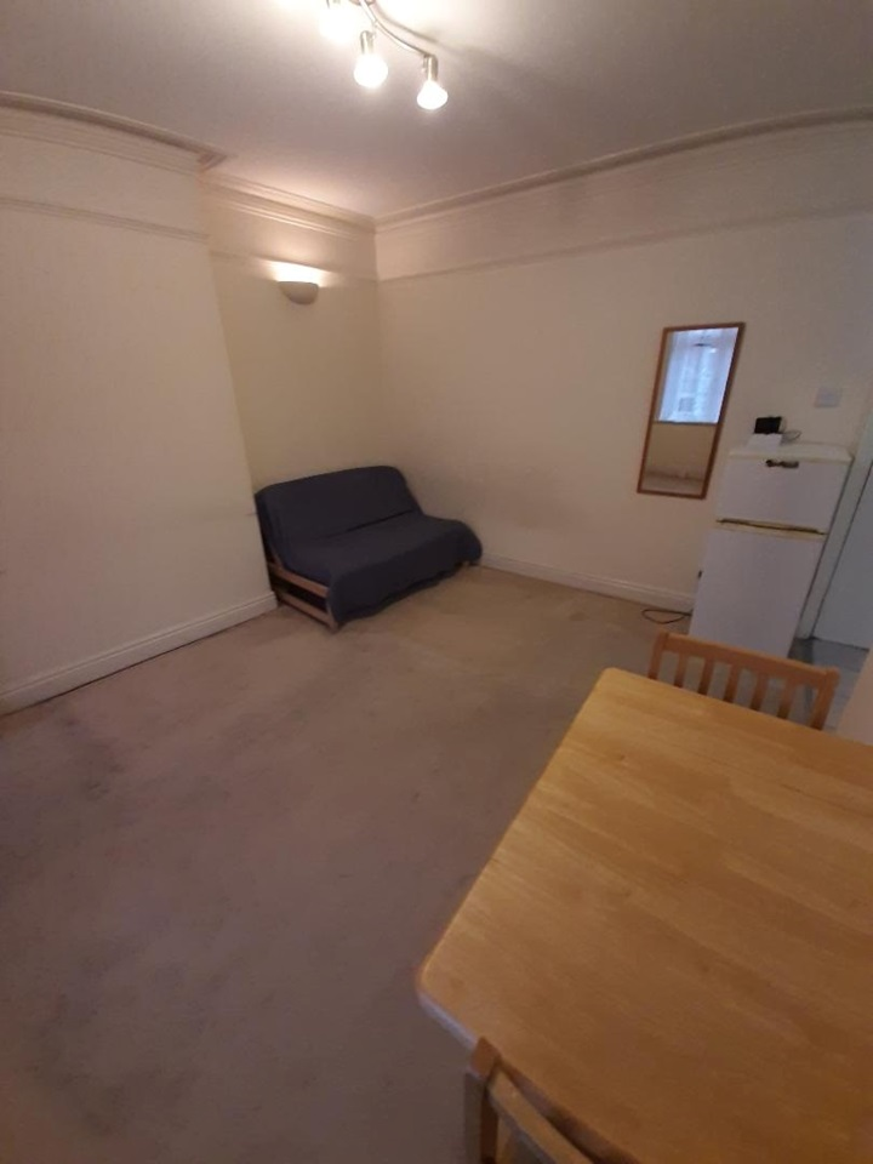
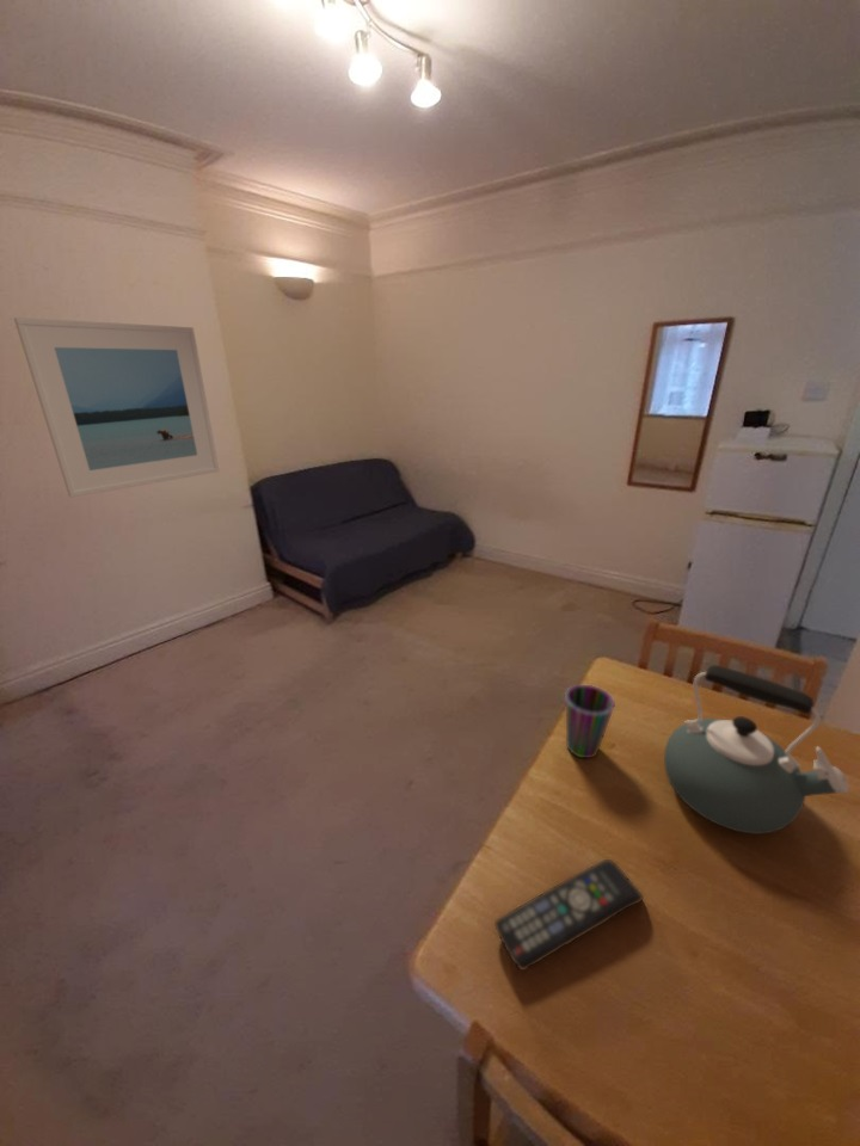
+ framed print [13,316,221,498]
+ kettle [663,664,849,834]
+ remote control [493,858,645,972]
+ cup [564,684,616,759]
